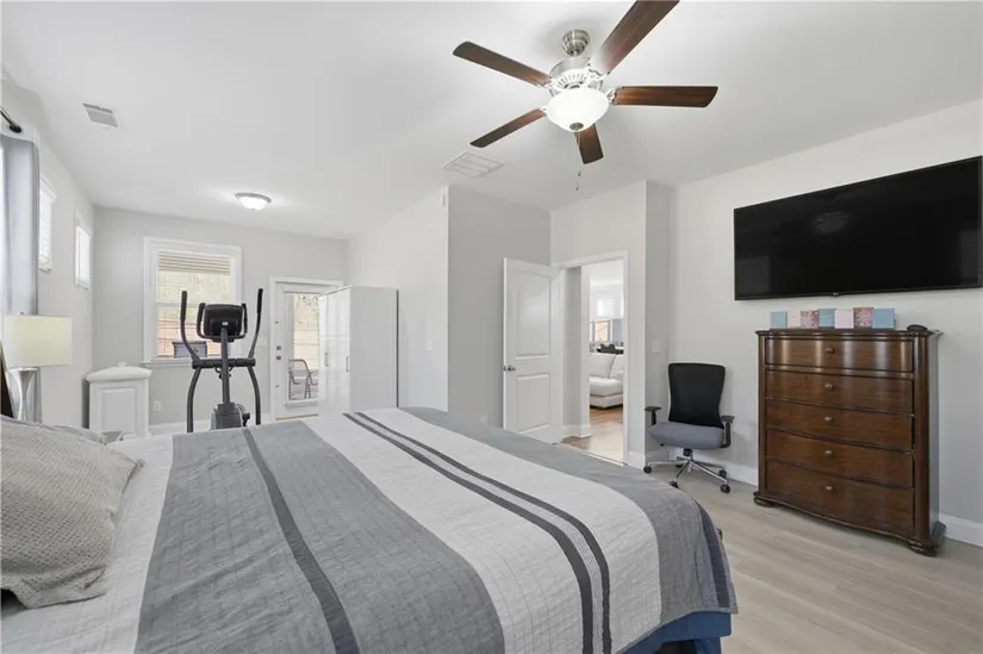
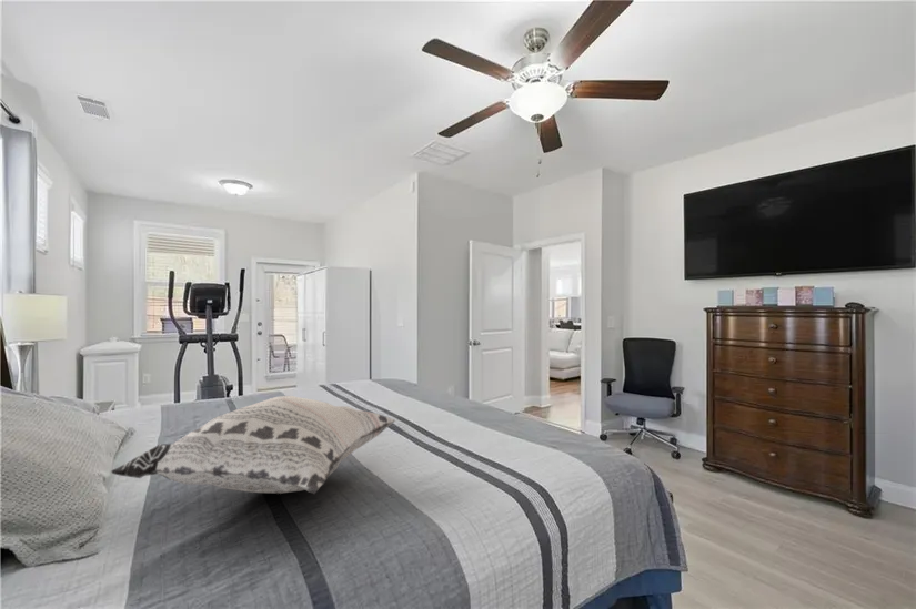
+ decorative pillow [110,395,396,496]
